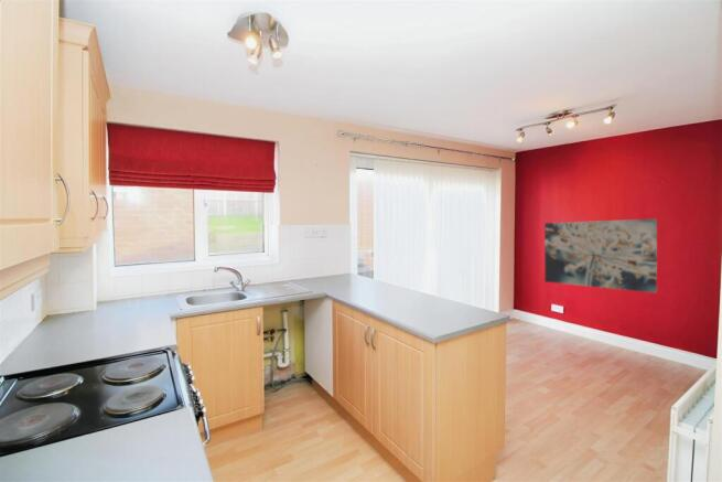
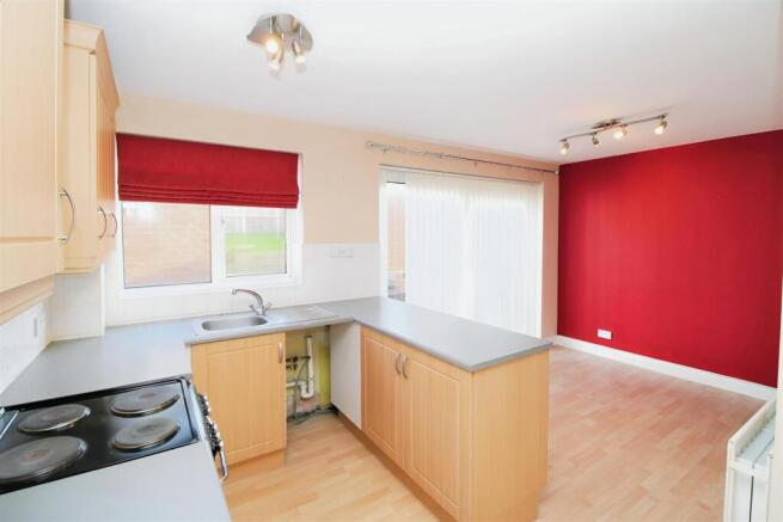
- wall art [543,217,658,294]
